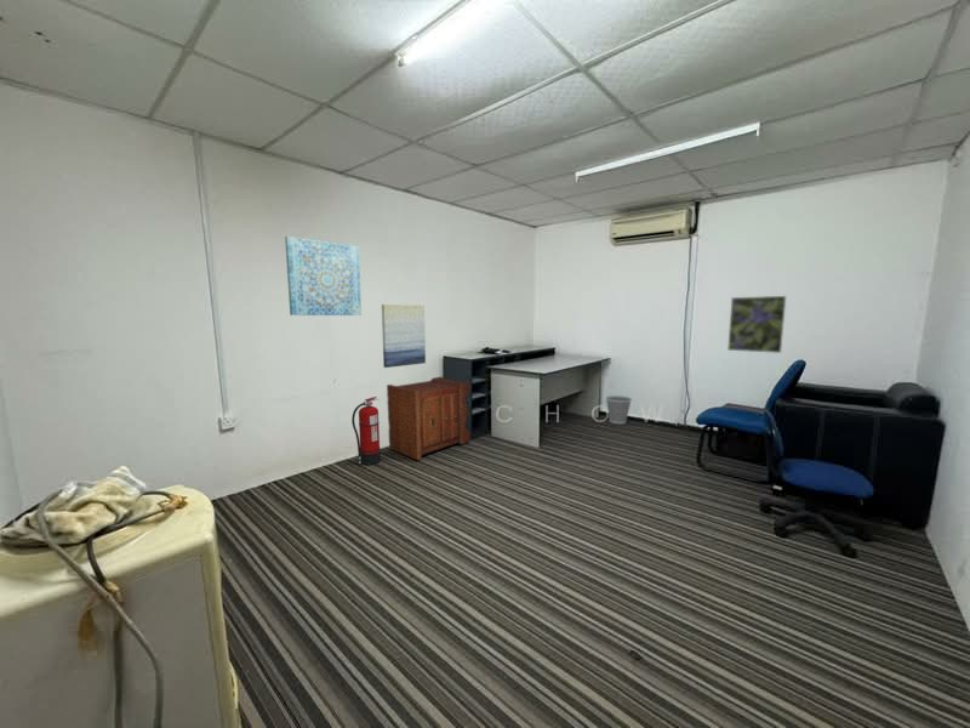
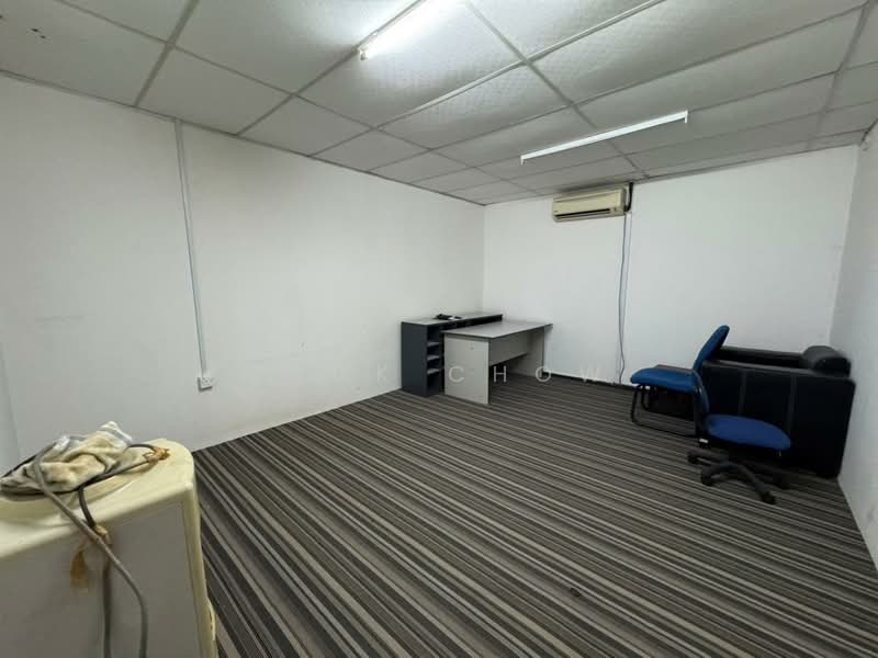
- wall art [381,303,427,369]
- wall art [284,235,363,317]
- fire extinguisher [350,396,382,466]
- wastebasket [605,394,633,425]
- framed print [726,295,787,354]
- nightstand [386,376,472,461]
